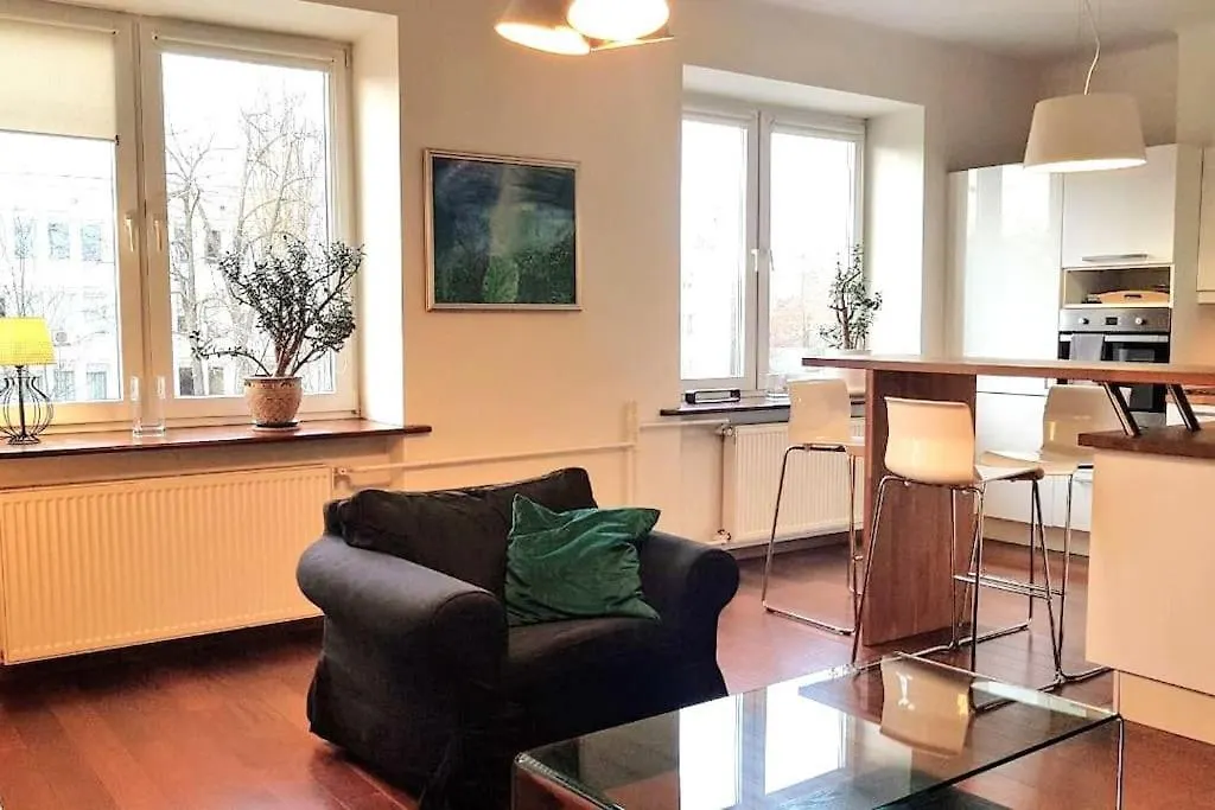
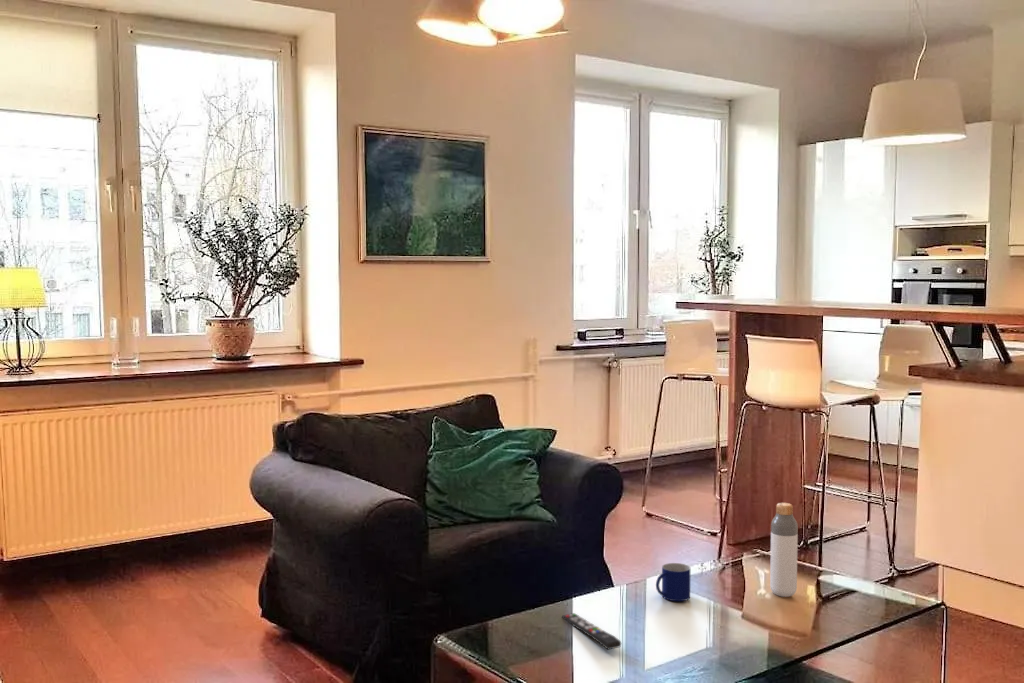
+ remote control [561,612,622,651]
+ bottle [769,502,799,598]
+ mug [655,562,691,602]
